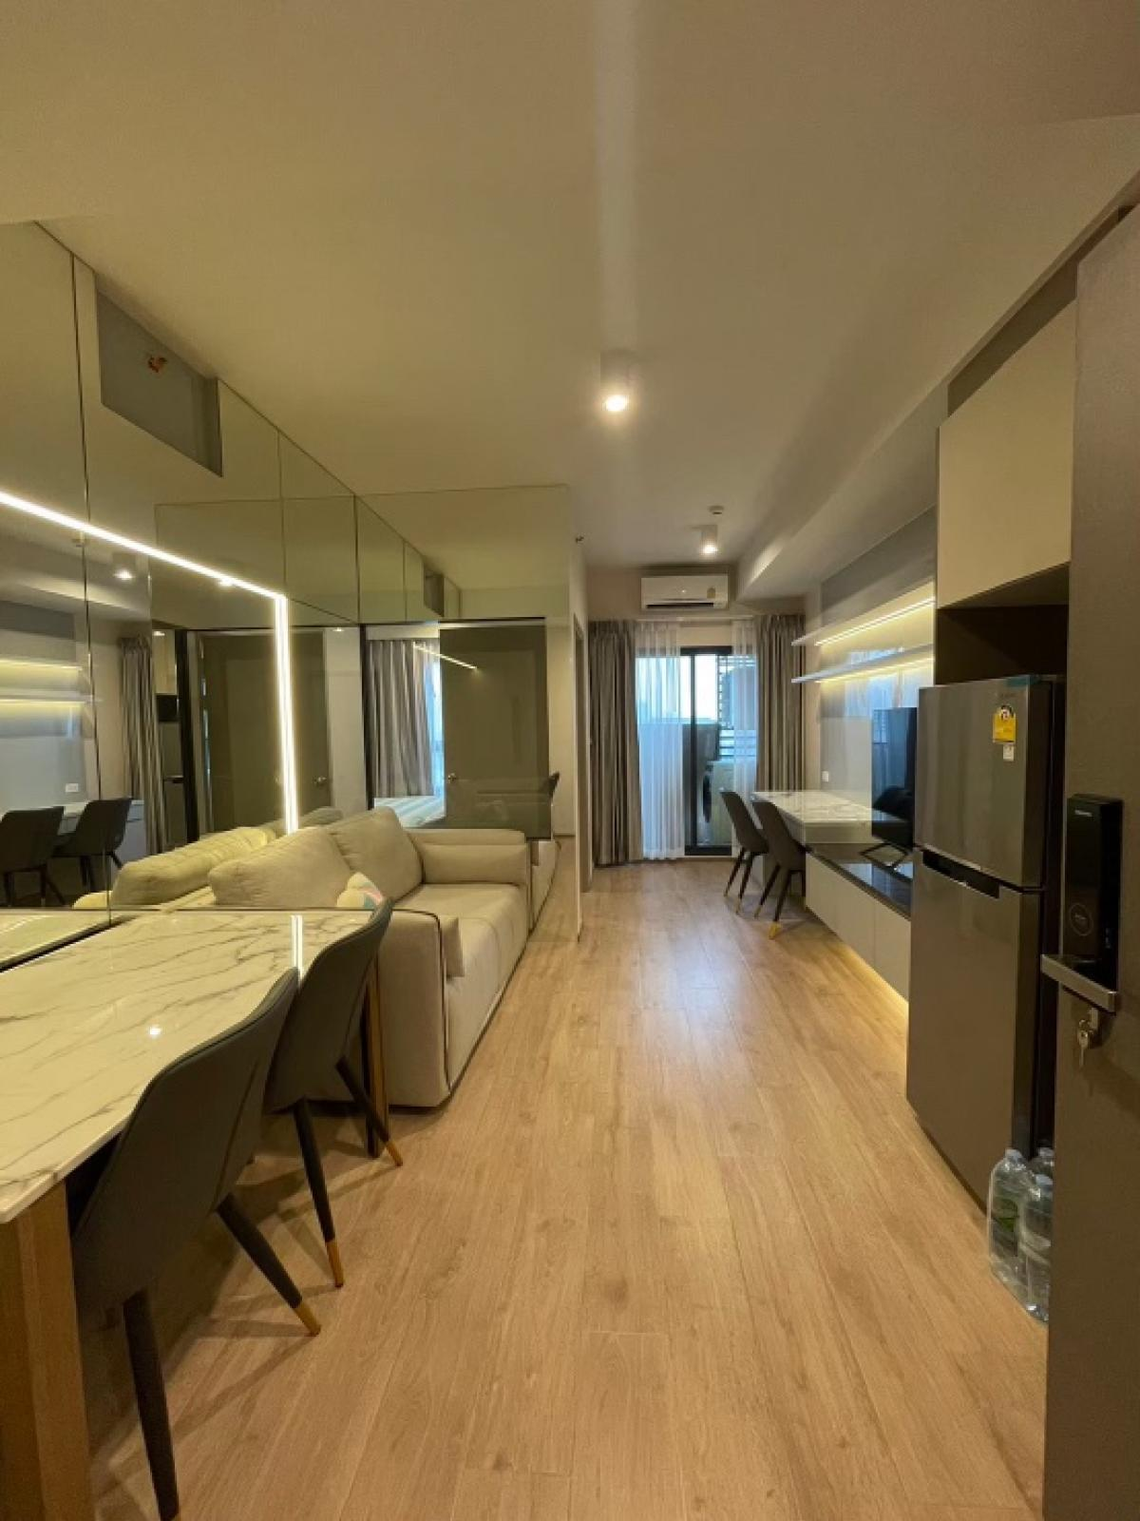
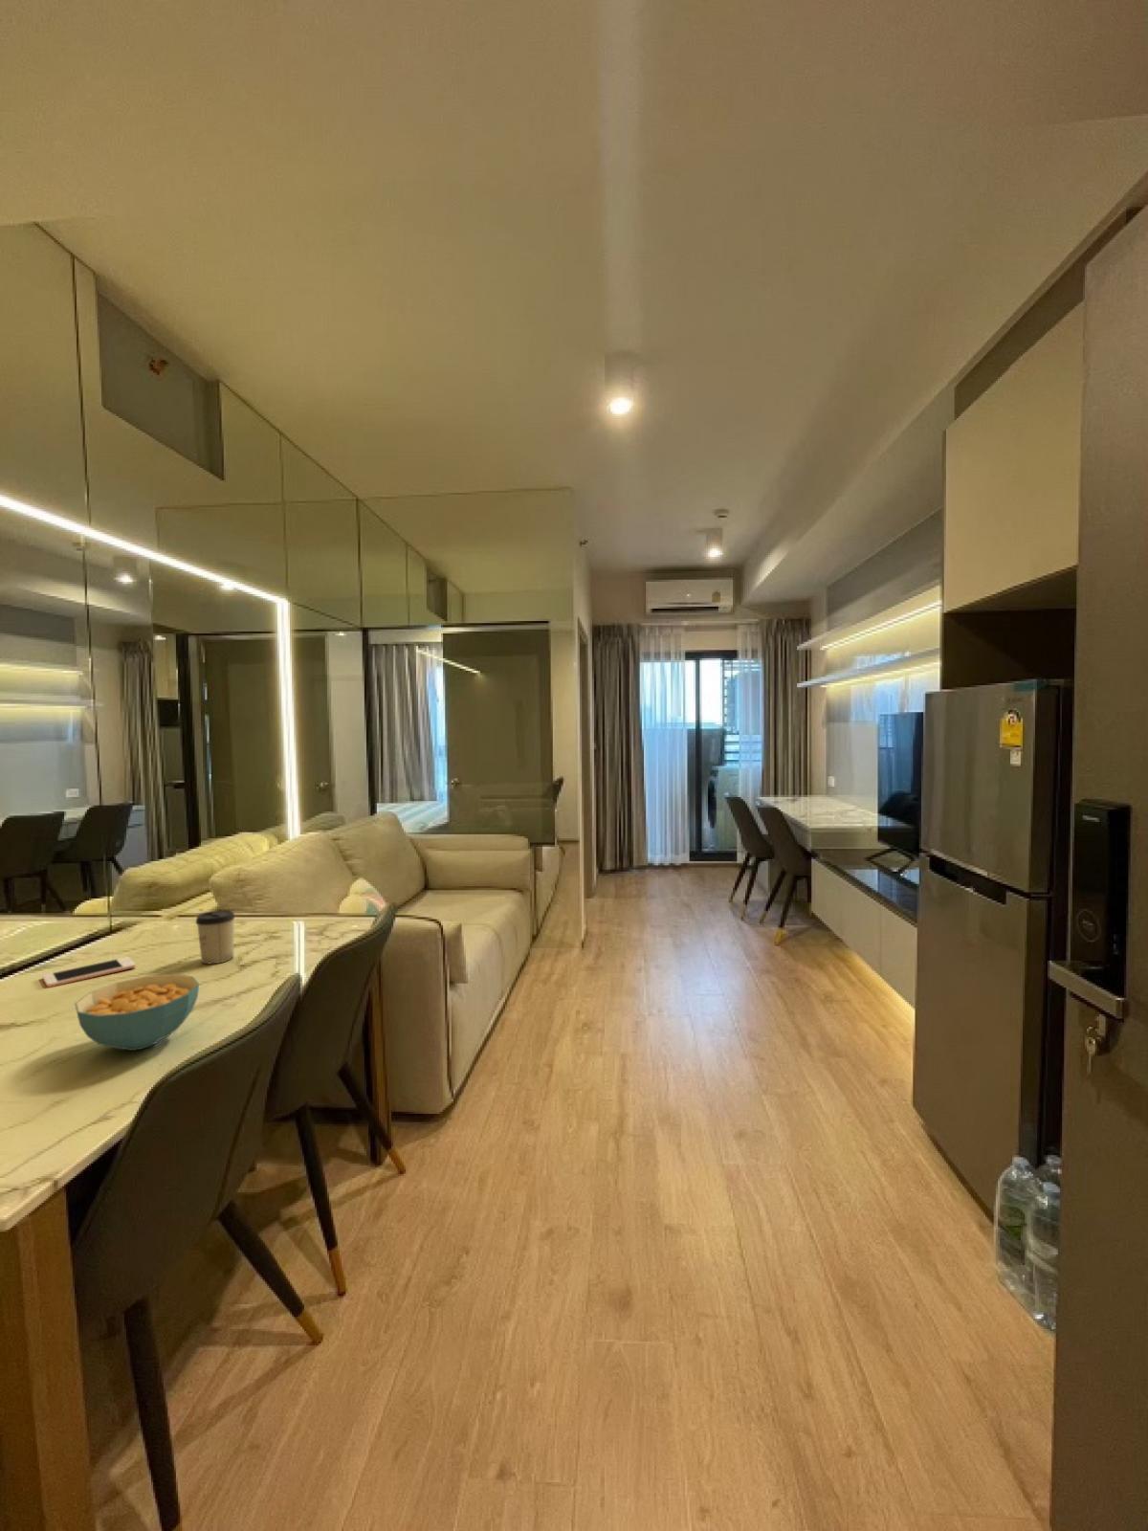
+ cereal bowl [74,973,200,1051]
+ cell phone [42,956,136,989]
+ cup [194,909,236,964]
